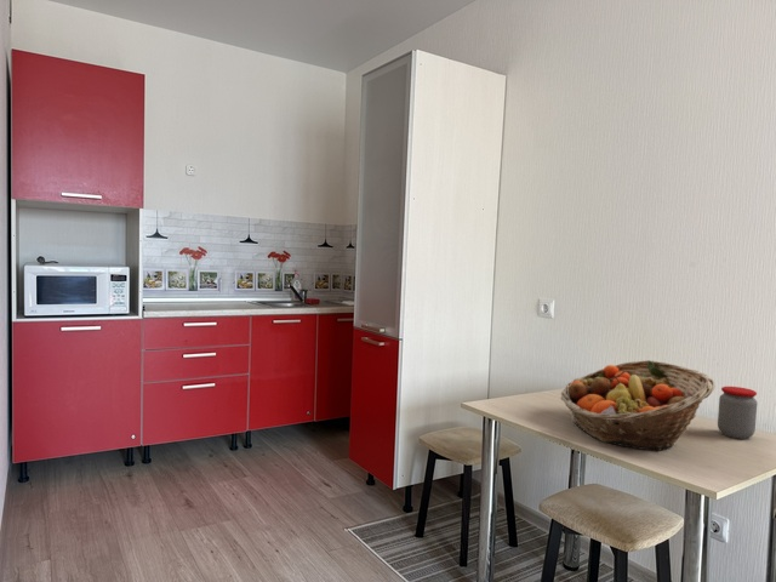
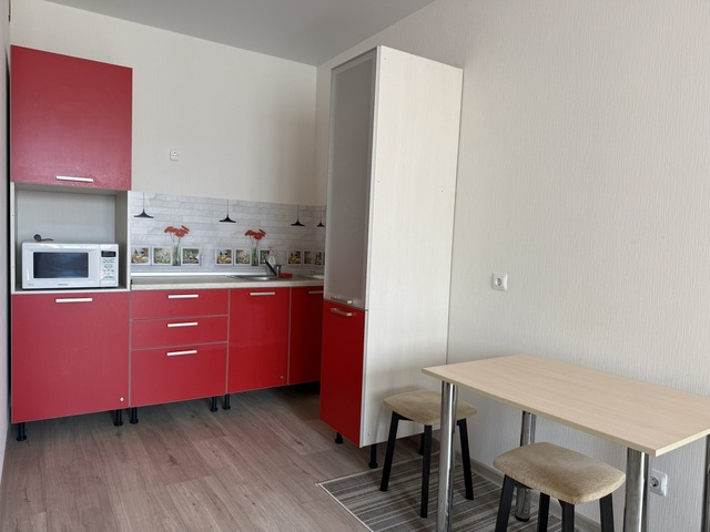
- fruit basket [560,359,715,452]
- jar [717,386,759,440]
